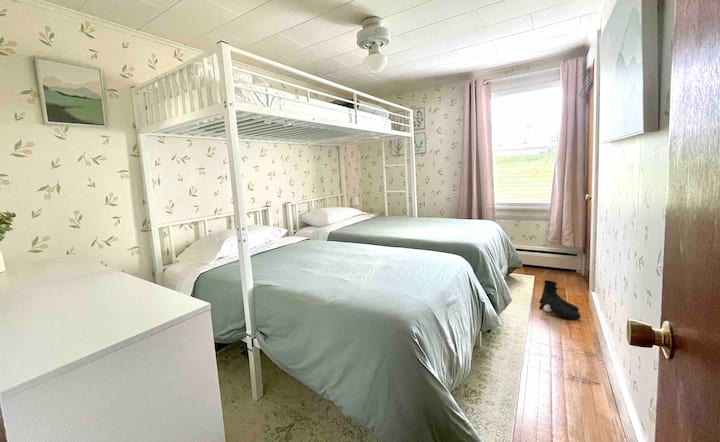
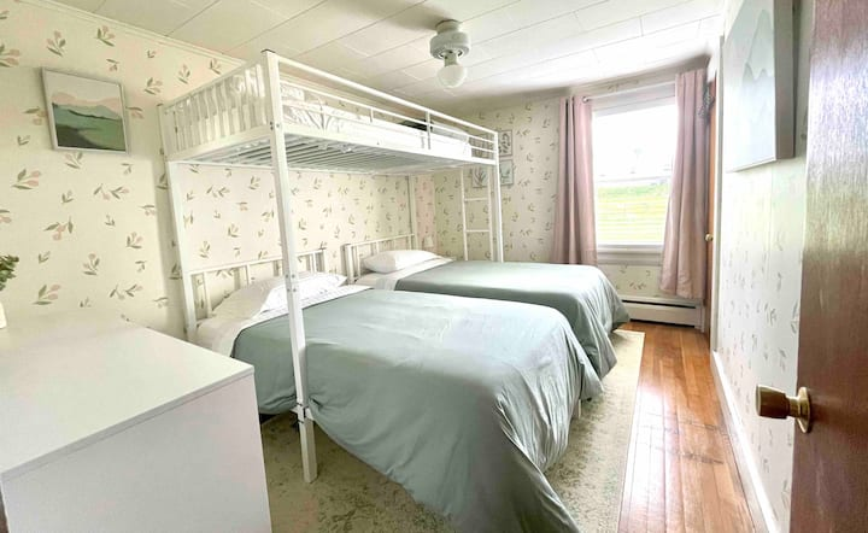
- boots [538,279,582,320]
